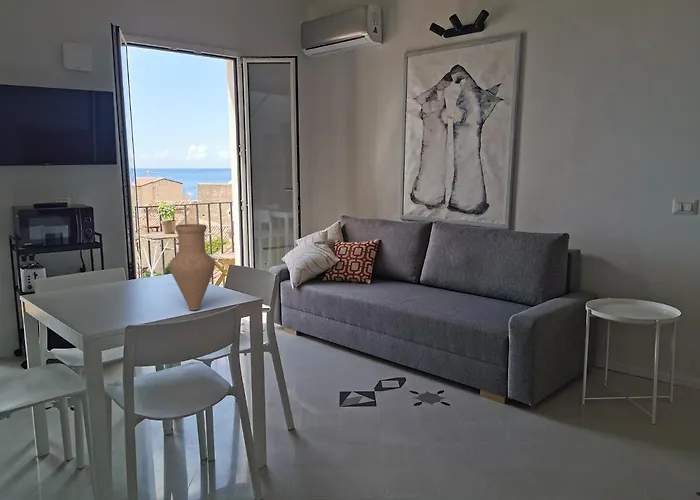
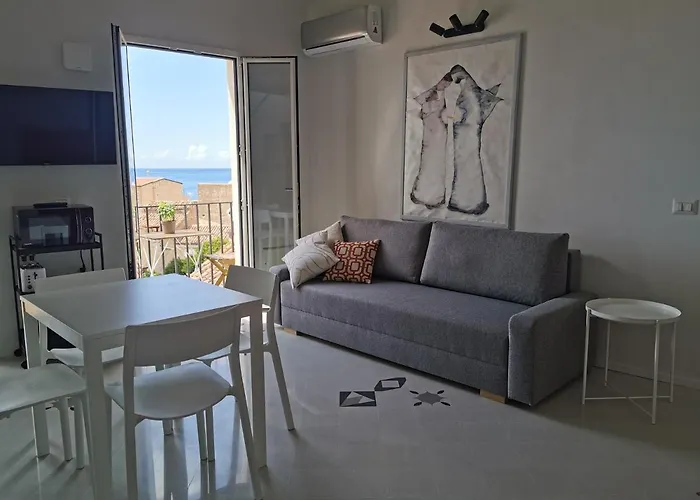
- vase [169,223,216,311]
